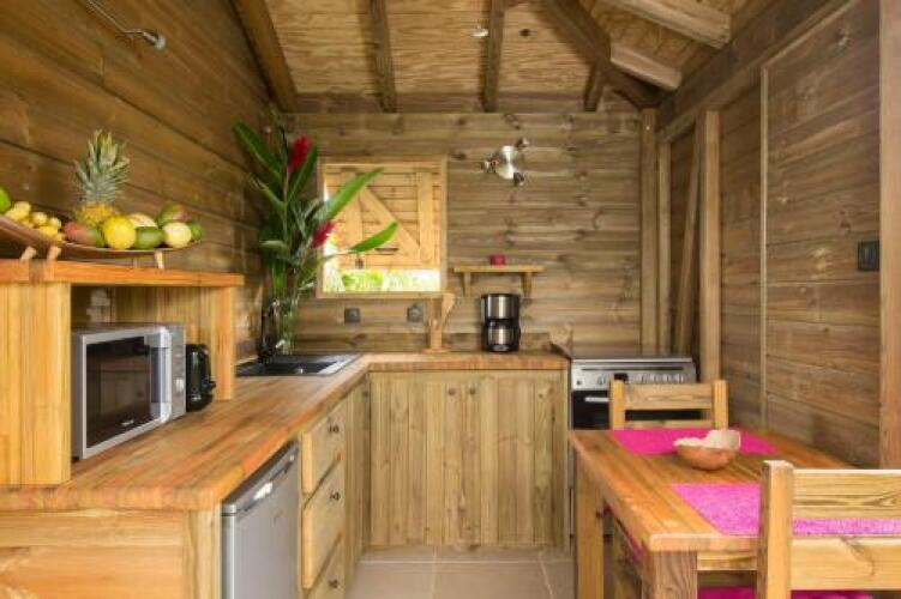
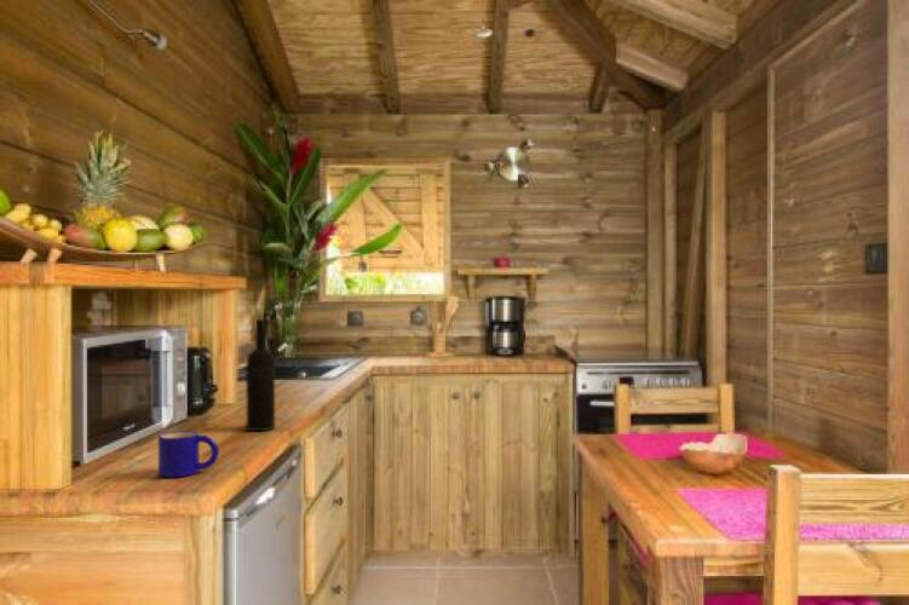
+ mug [157,430,220,478]
+ wine bottle [244,318,276,432]
